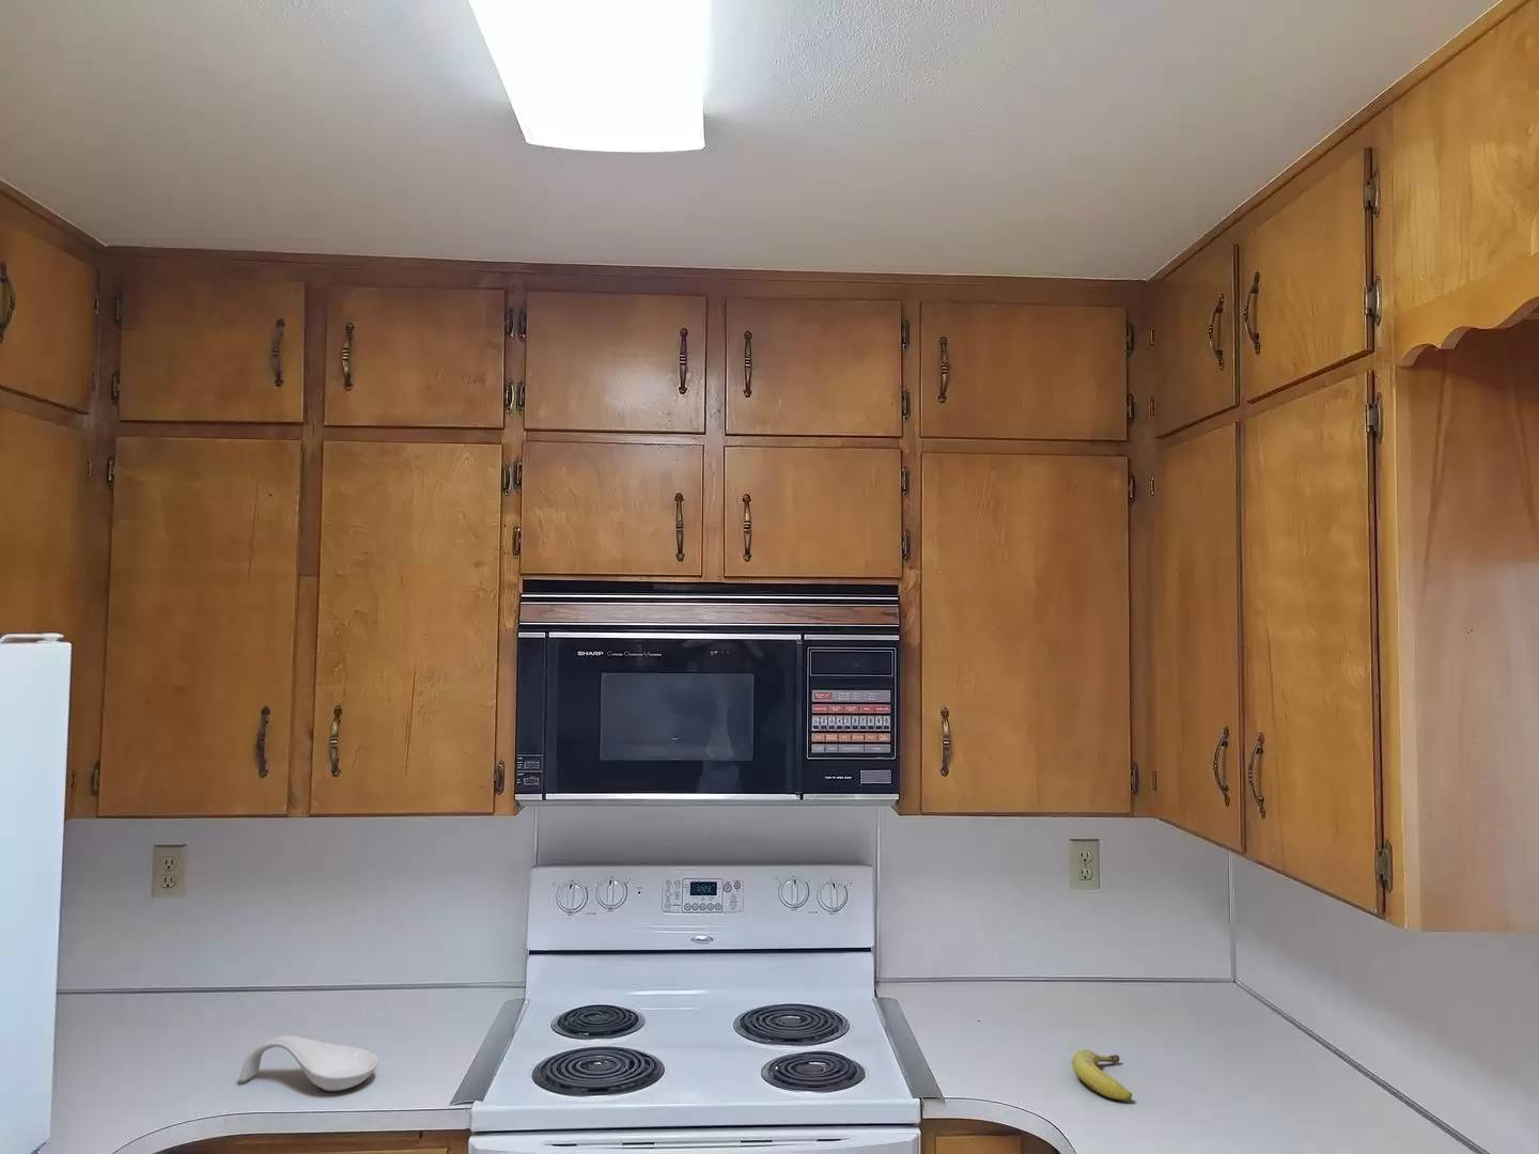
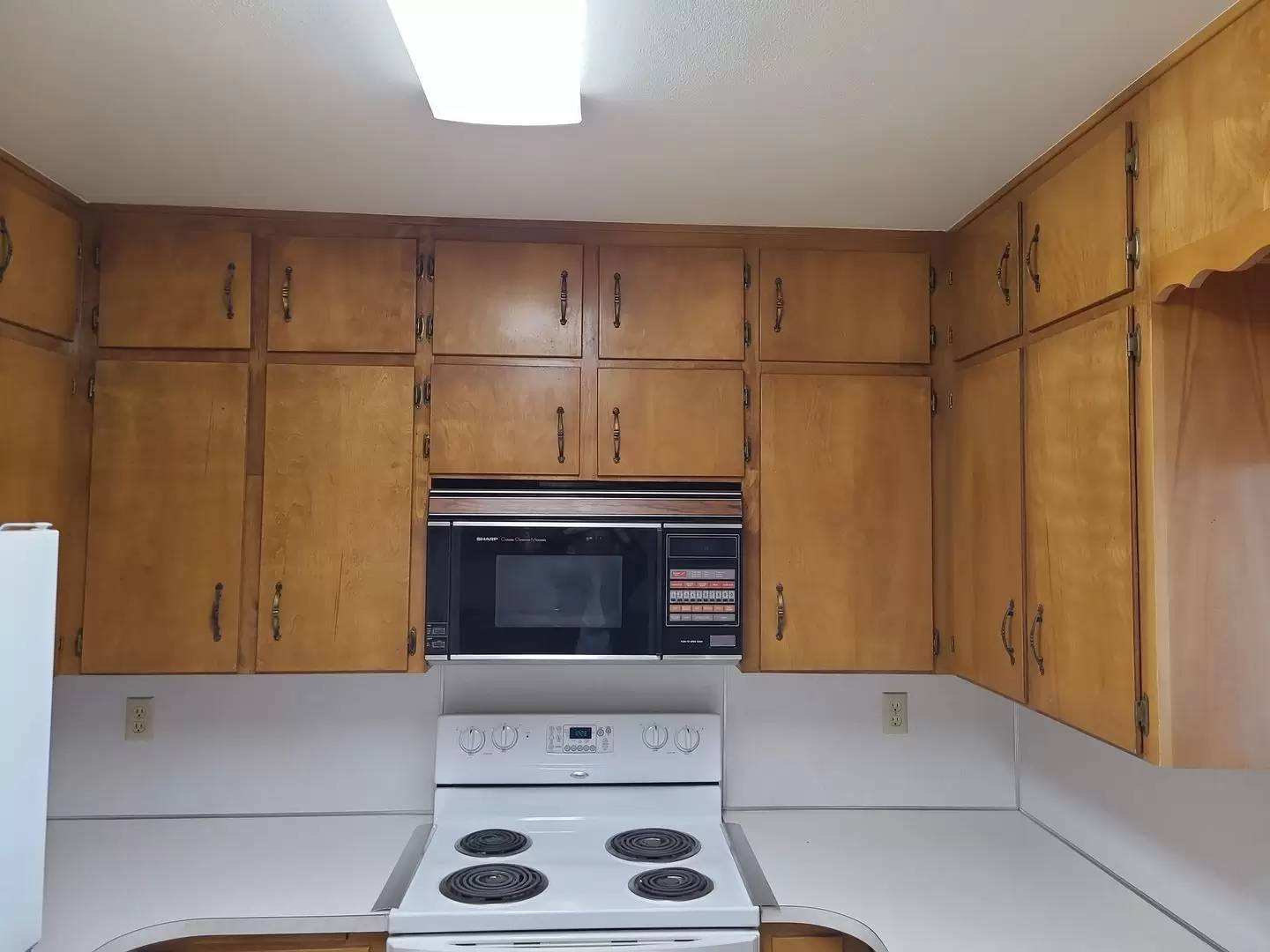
- fruit [1071,1049,1133,1102]
- spoon rest [239,1034,379,1092]
